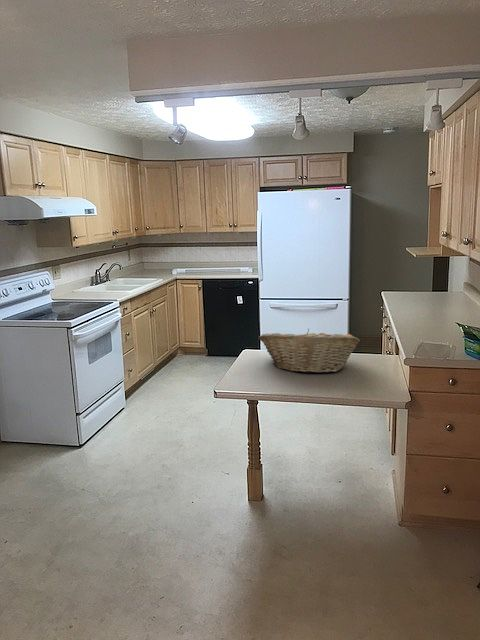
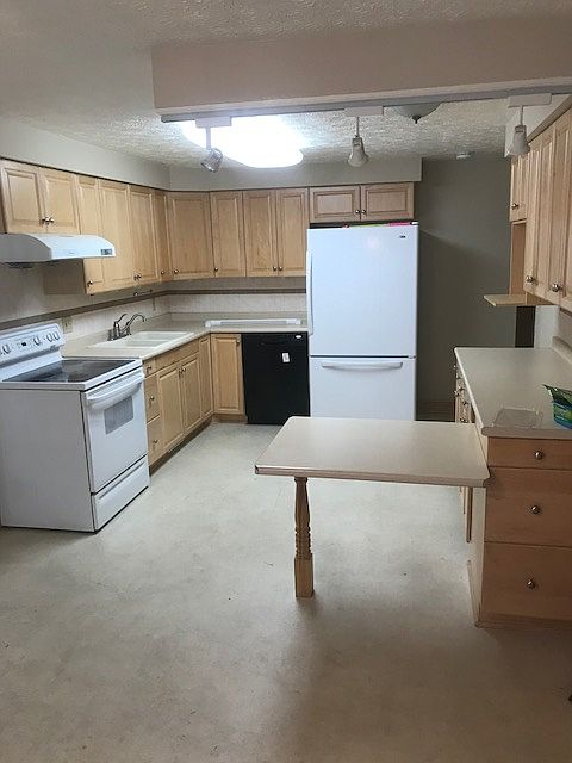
- fruit basket [258,328,361,374]
